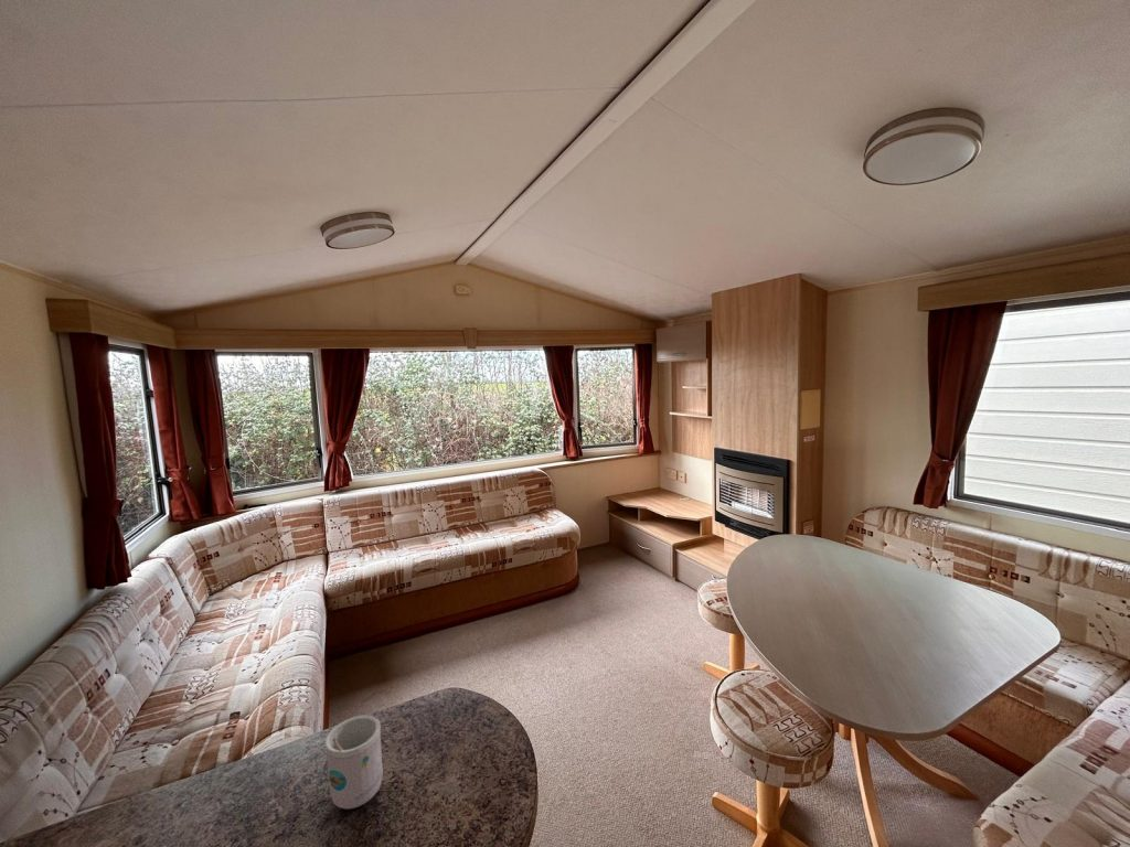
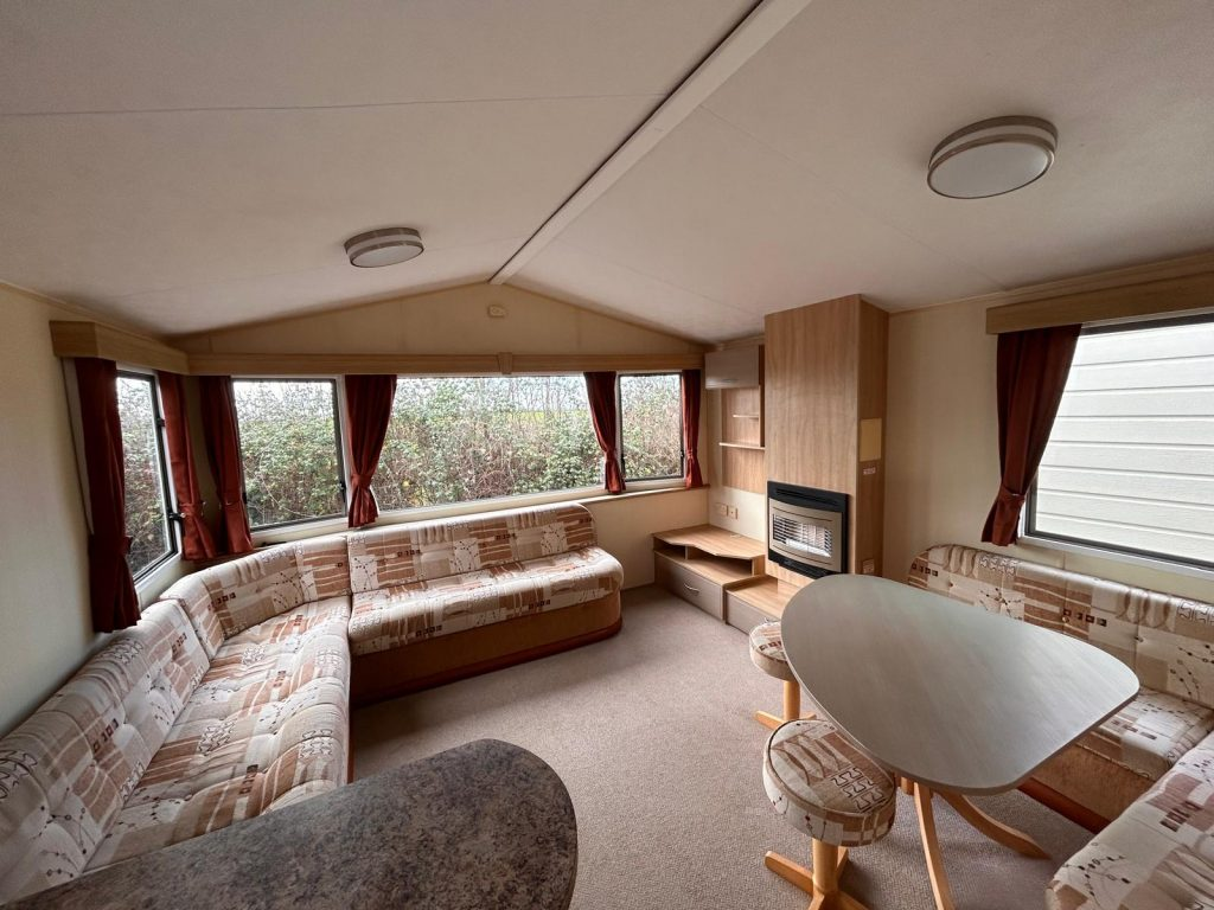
- mug [324,715,384,811]
